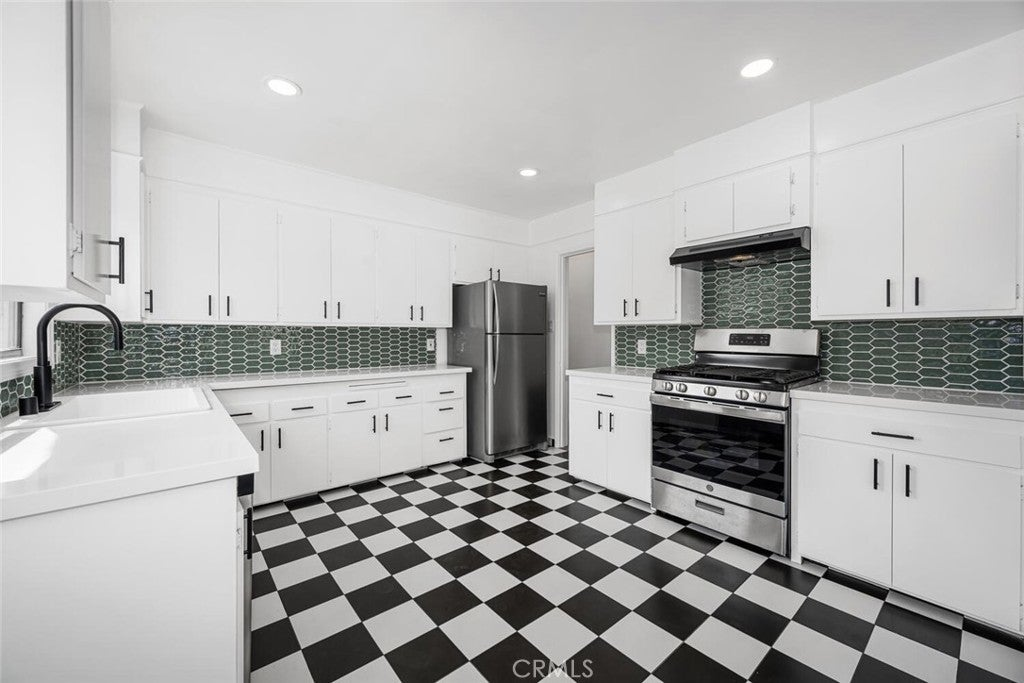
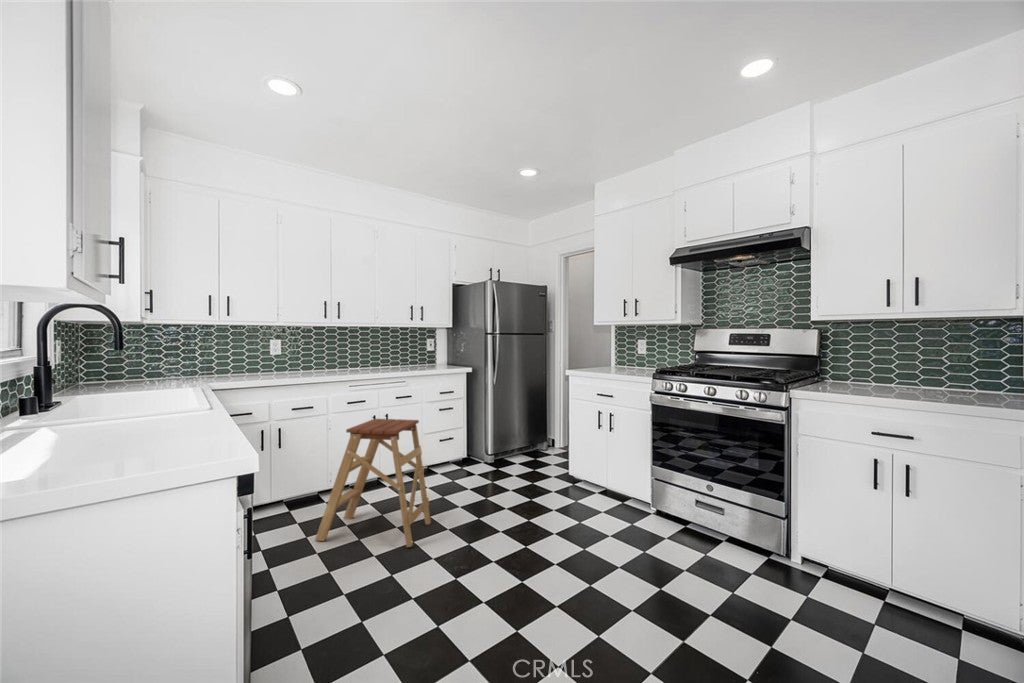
+ step ladder [314,418,432,548]
